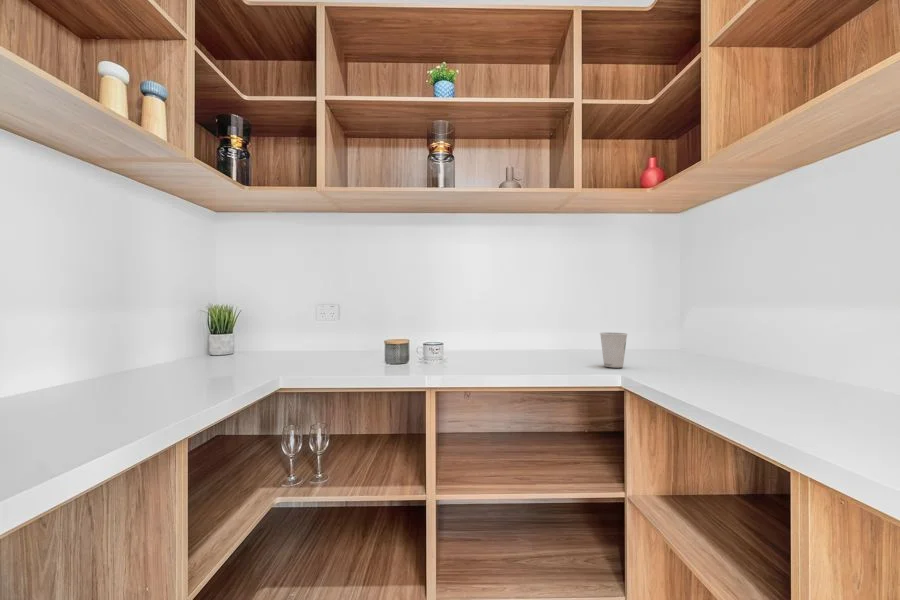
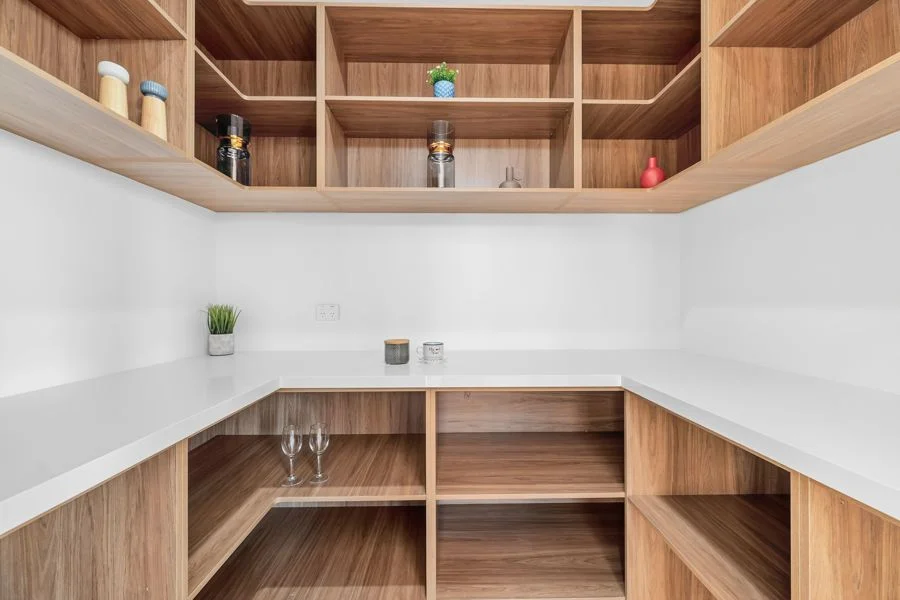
- dixie cup [599,332,629,368]
